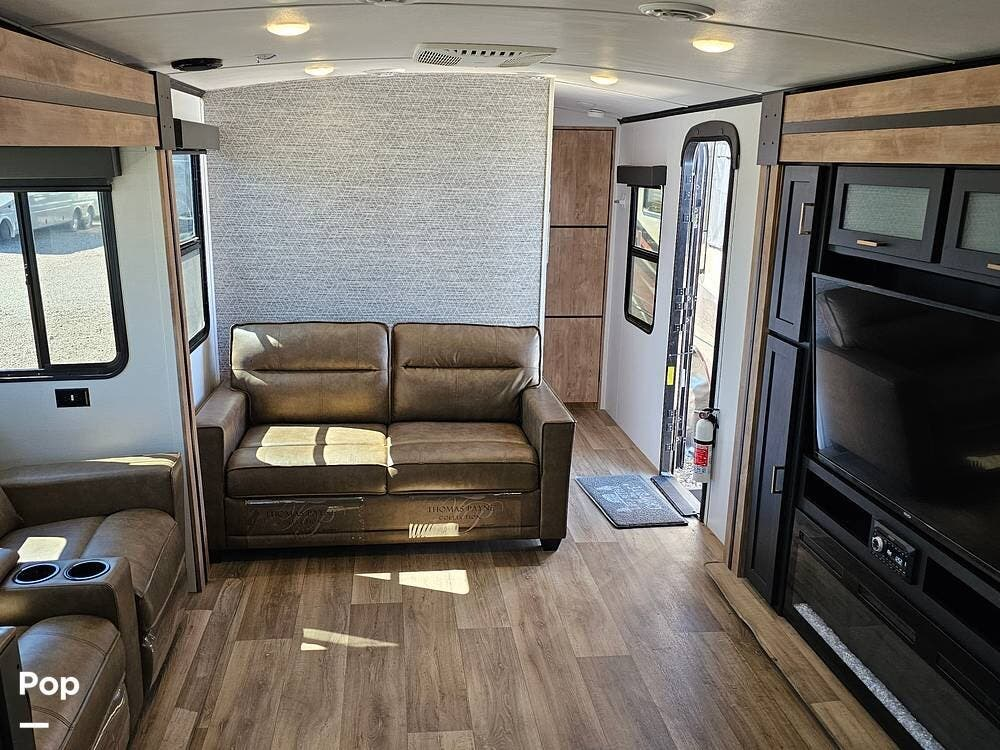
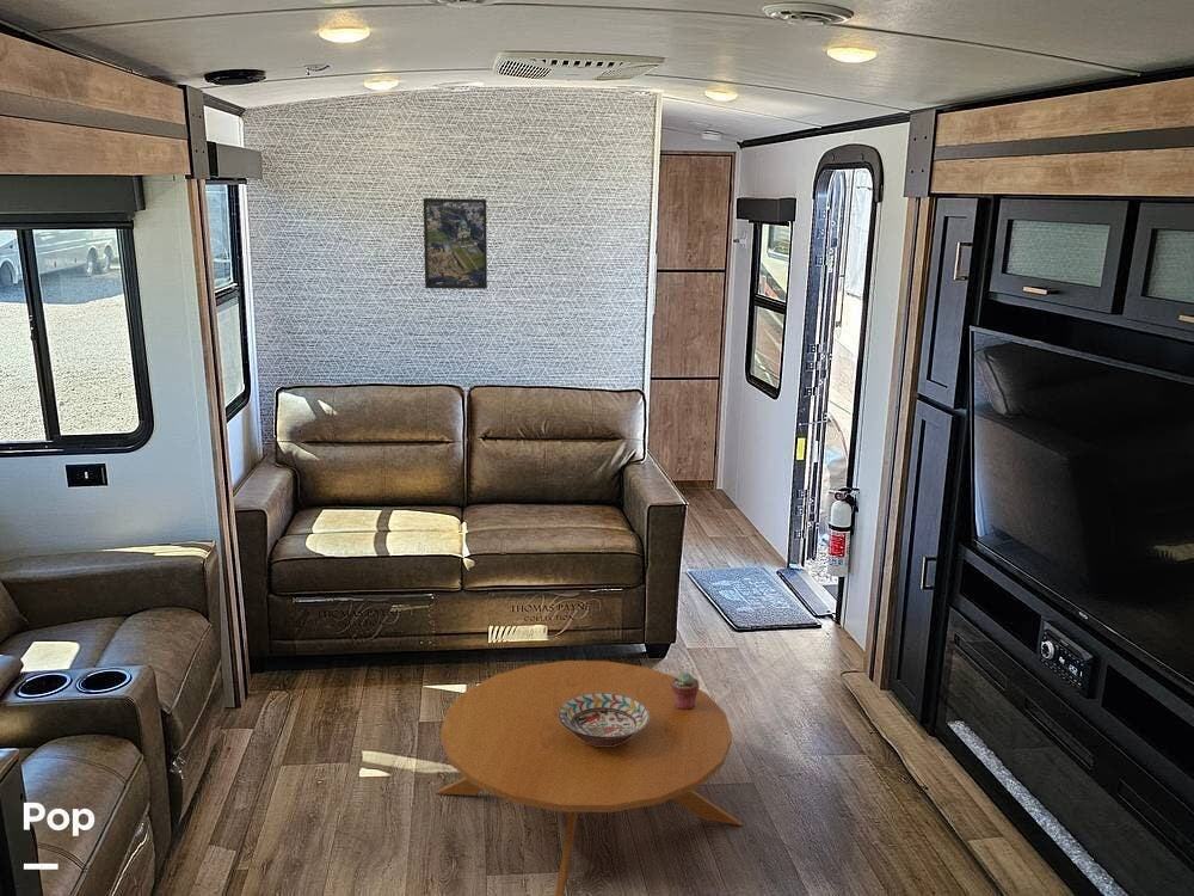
+ decorative bowl [559,693,650,745]
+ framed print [421,197,488,290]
+ coffee table [435,659,743,896]
+ potted succulent [671,671,701,710]
